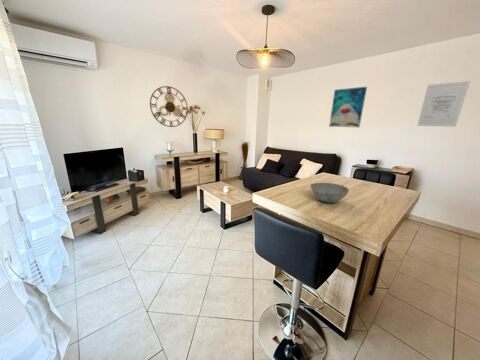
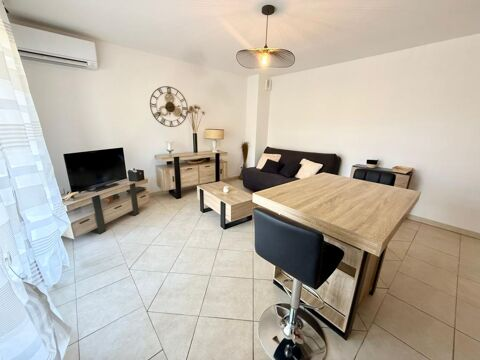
- bowl [309,182,350,204]
- wall art [416,80,471,128]
- wall art [328,86,368,129]
